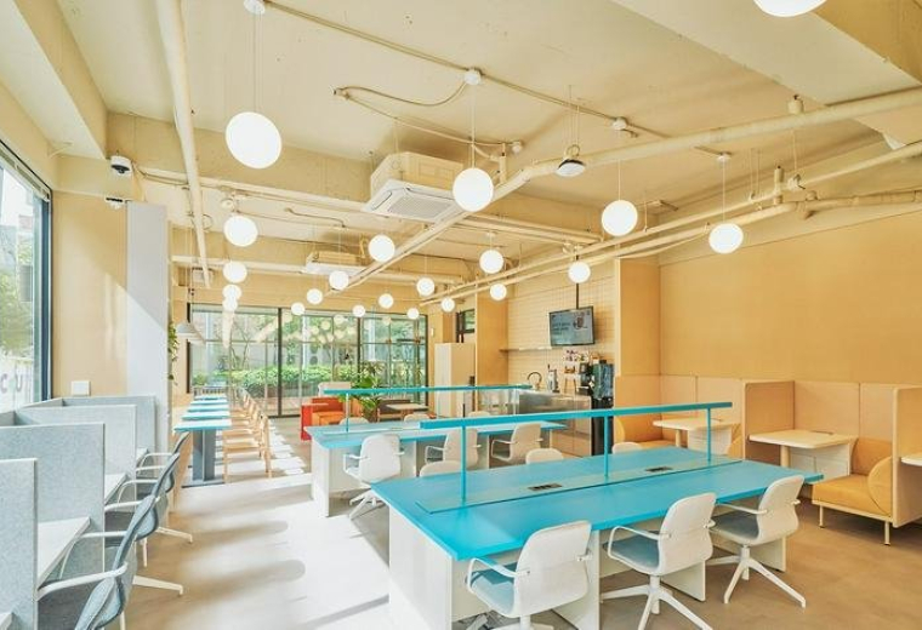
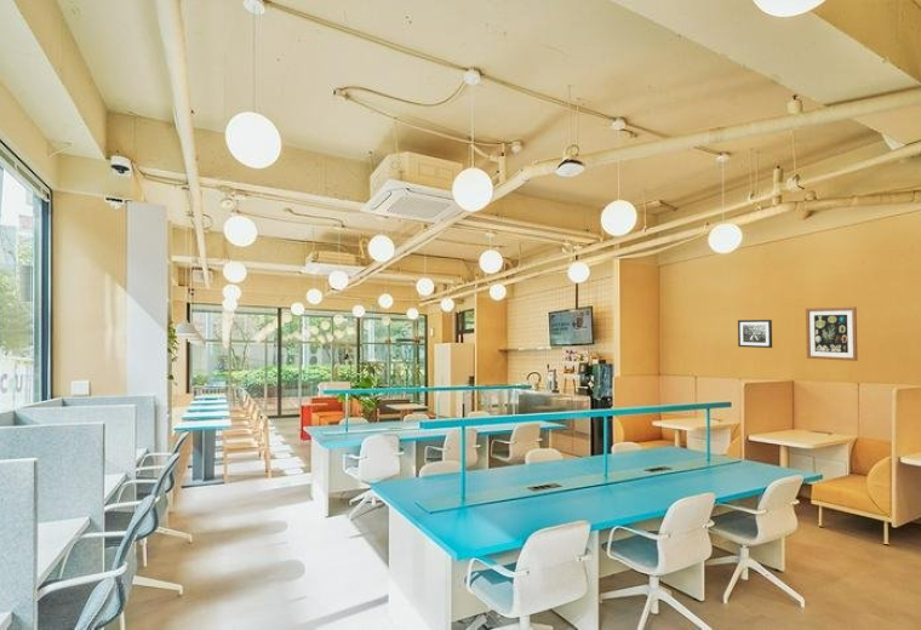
+ wall art [805,305,859,362]
+ wall art [737,319,773,349]
